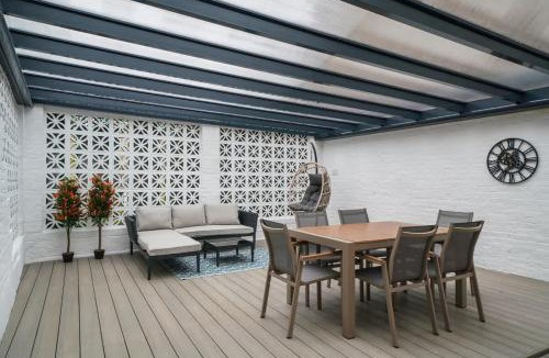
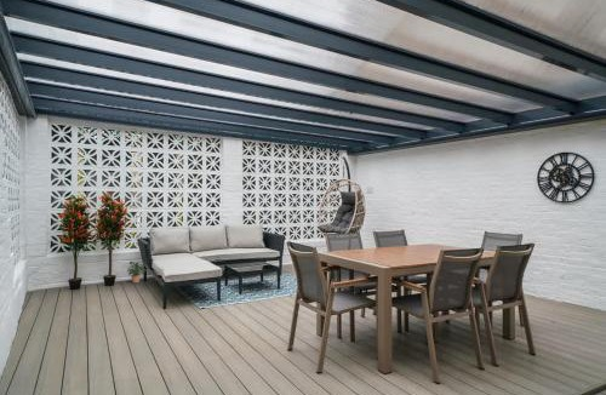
+ potted plant [126,261,148,284]
